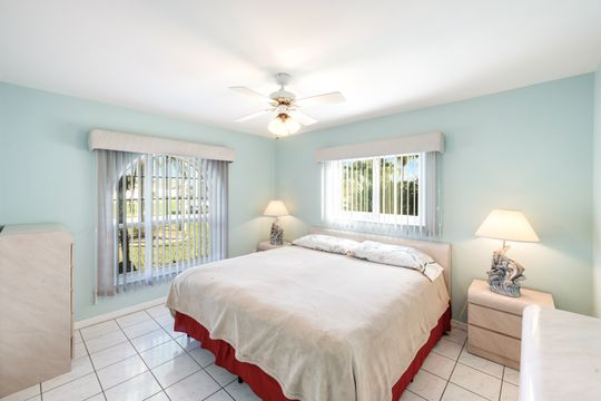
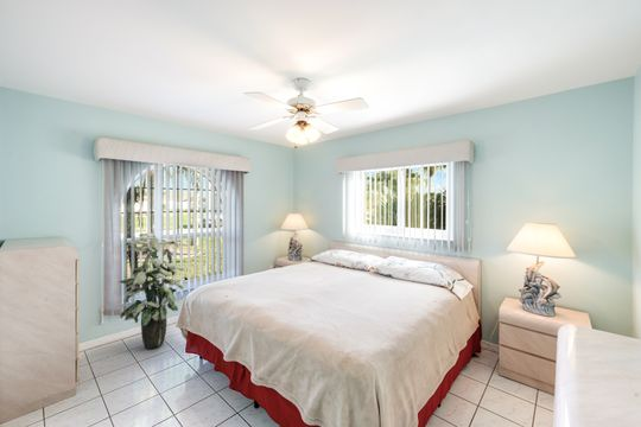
+ indoor plant [118,231,185,350]
